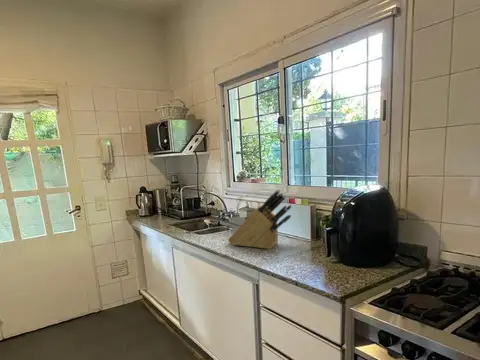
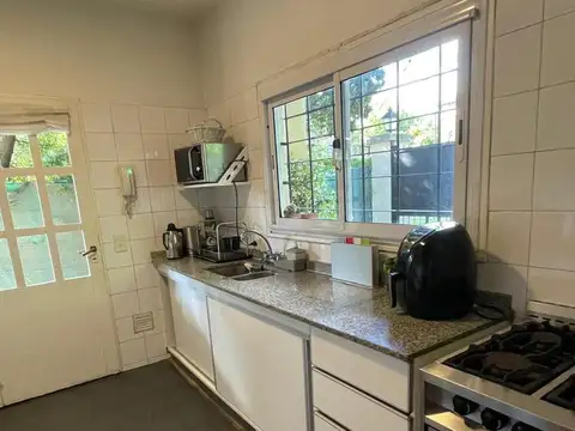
- knife block [227,188,293,250]
